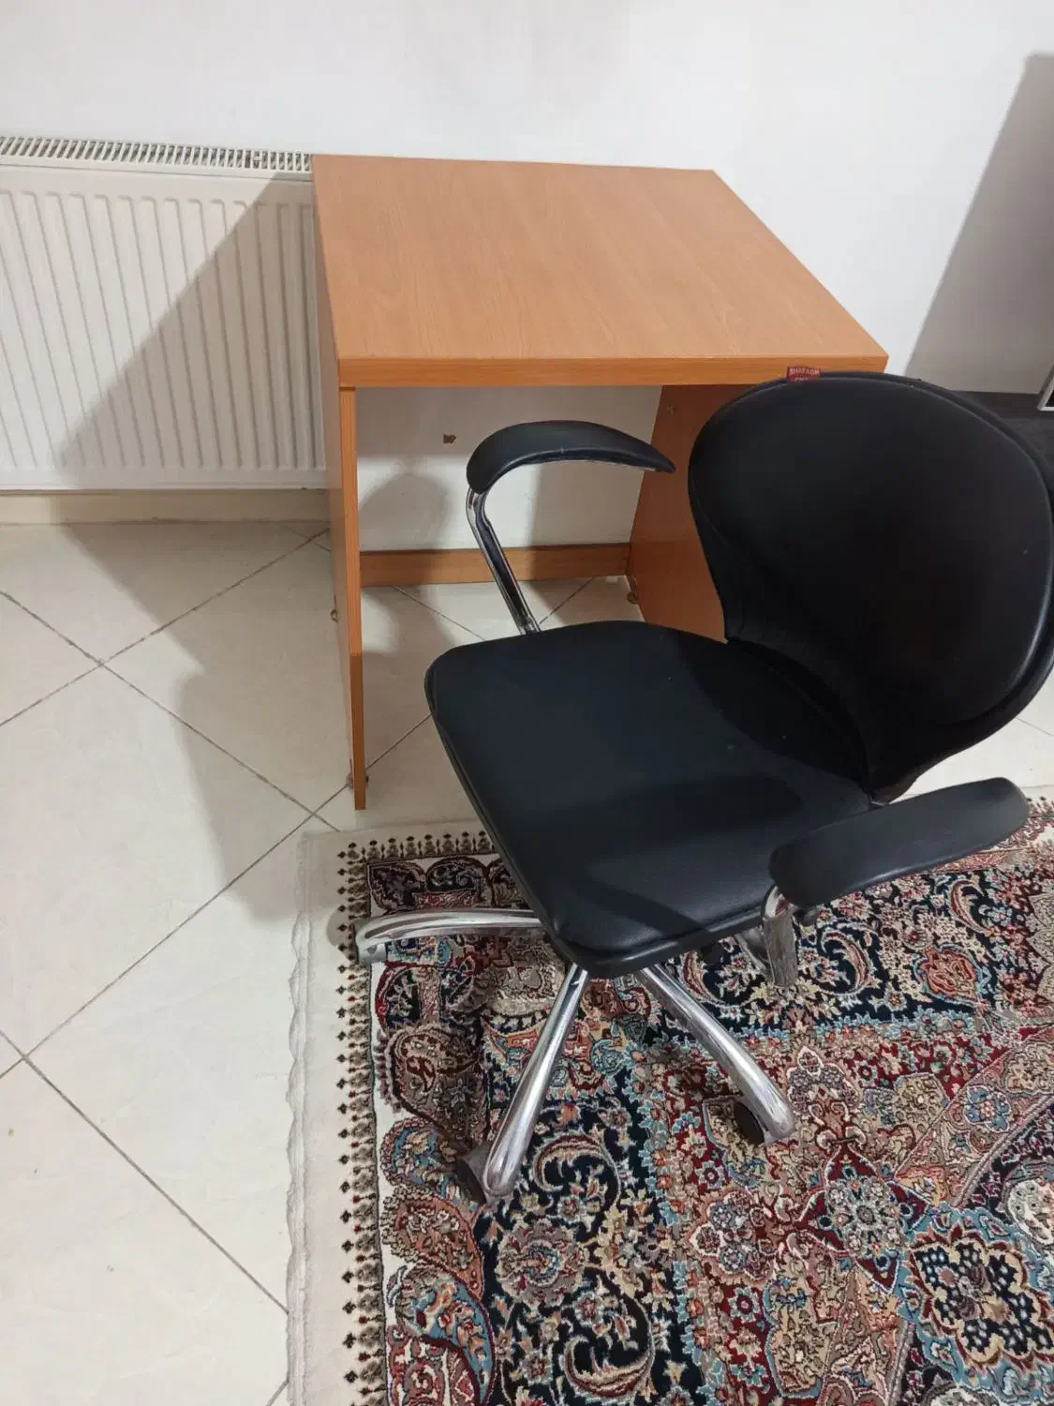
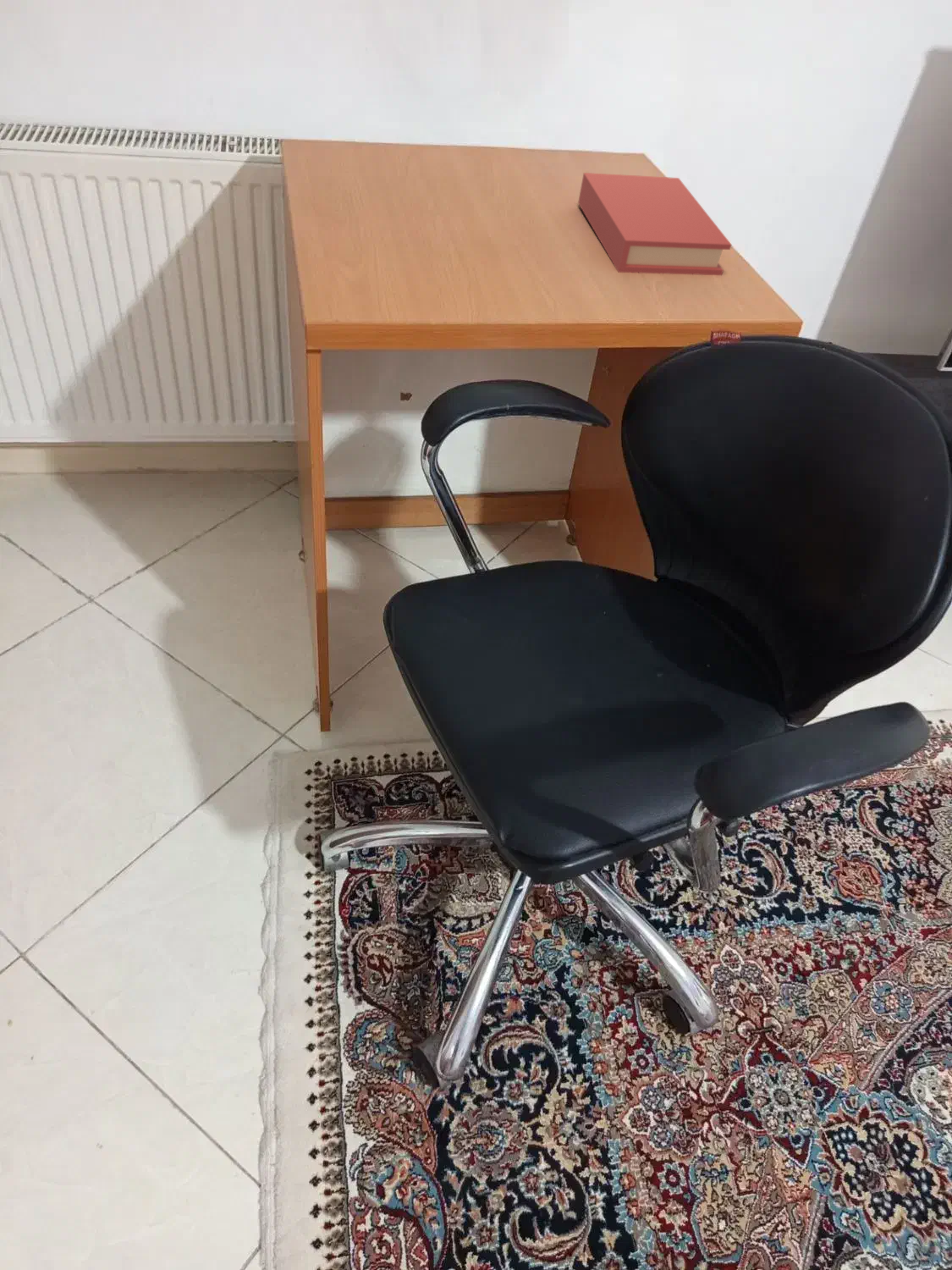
+ book [577,172,732,276]
